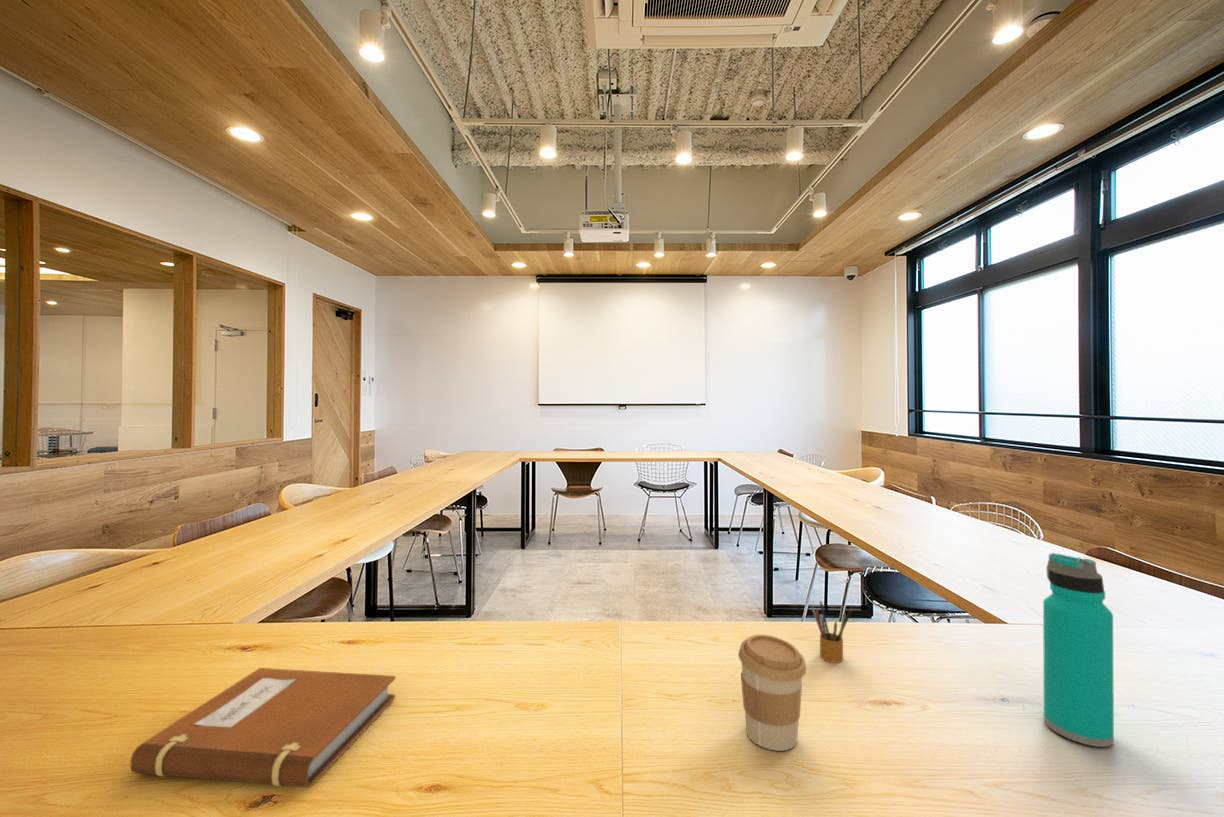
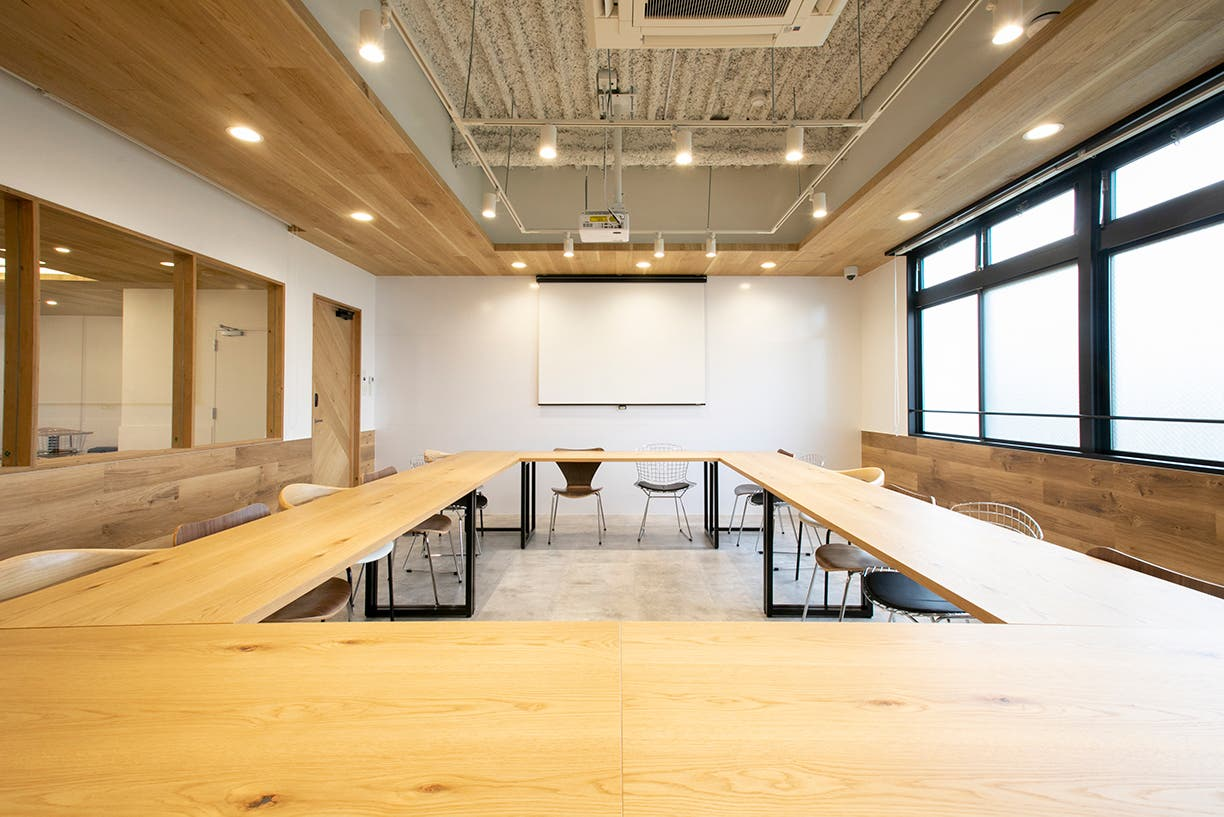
- pencil box [810,599,853,664]
- notebook [129,667,397,789]
- water bottle [1042,552,1115,748]
- coffee cup [737,634,807,752]
